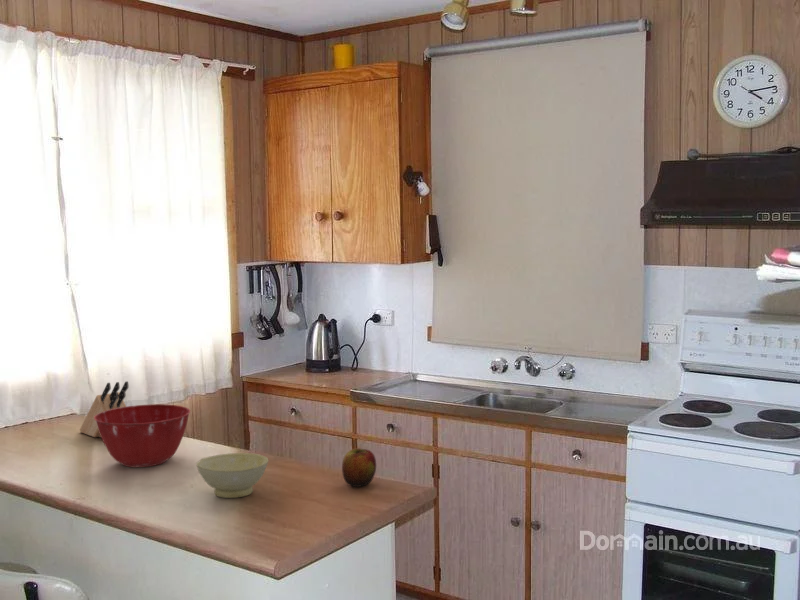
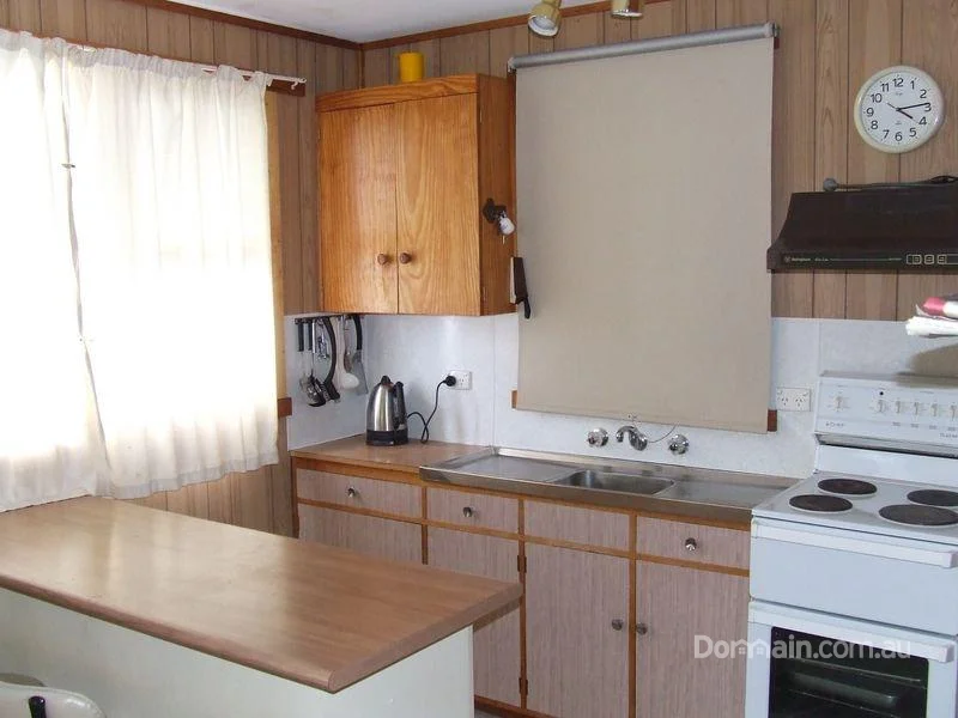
- apple [341,447,377,488]
- bowl [195,452,270,499]
- mixing bowl [94,403,191,468]
- knife block [79,380,130,438]
